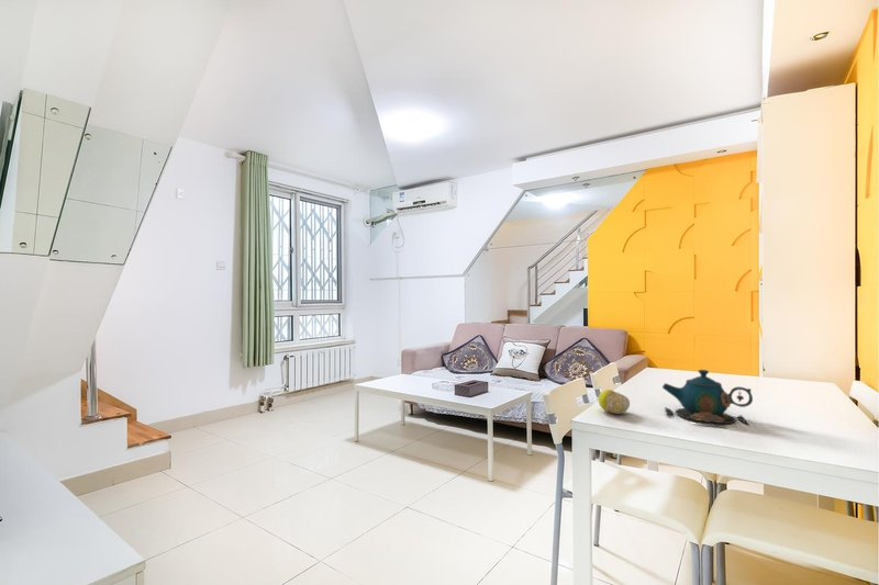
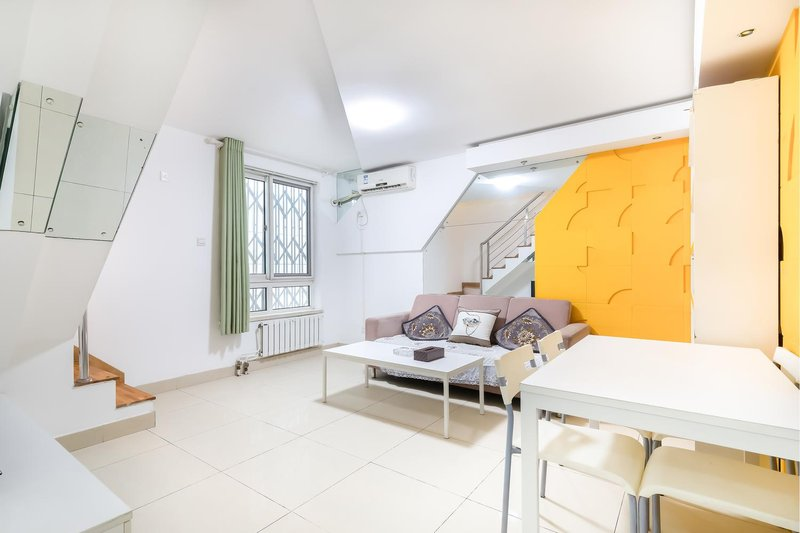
- fruit [598,389,631,415]
- teapot [661,369,754,428]
